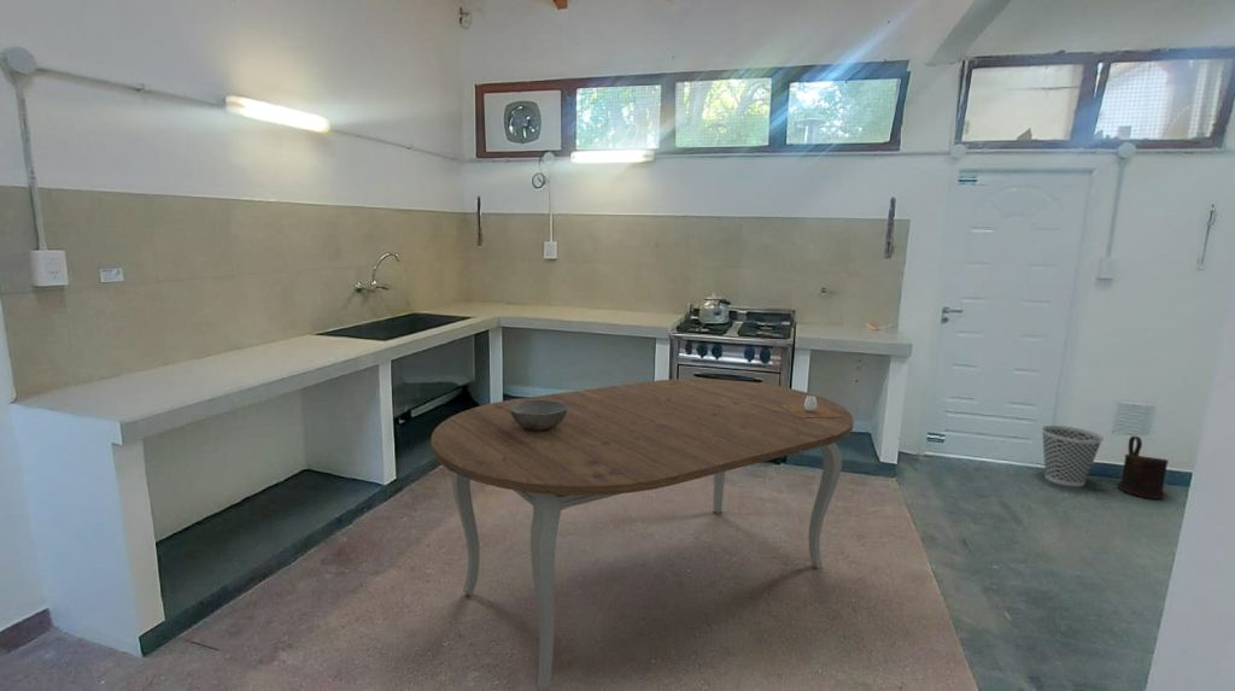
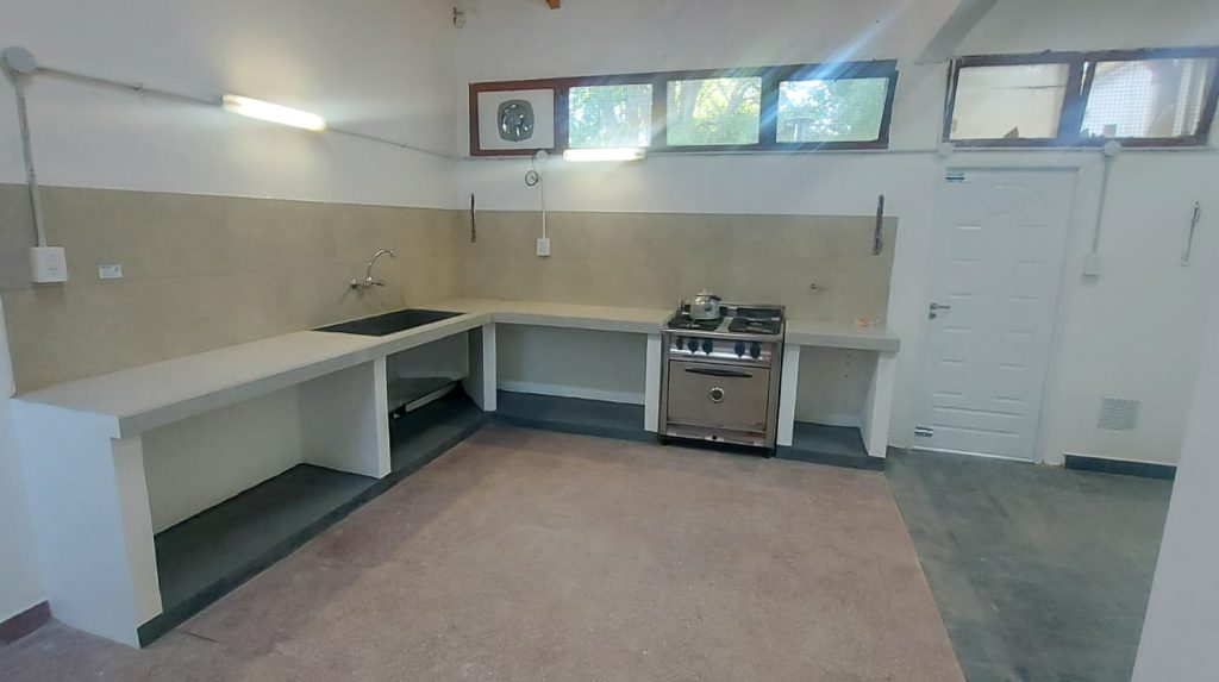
- bowl [511,400,567,431]
- pitcher [779,396,843,418]
- bucket [1117,435,1170,500]
- dining table [429,377,854,691]
- wastebasket [1040,424,1105,487]
